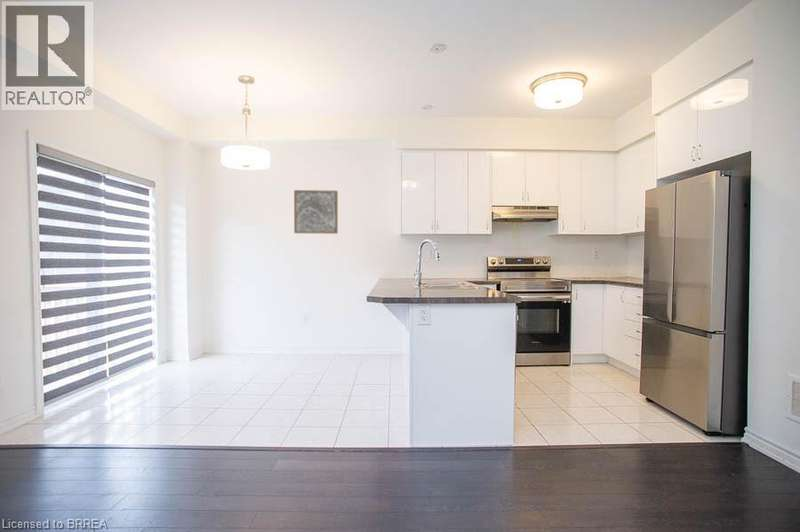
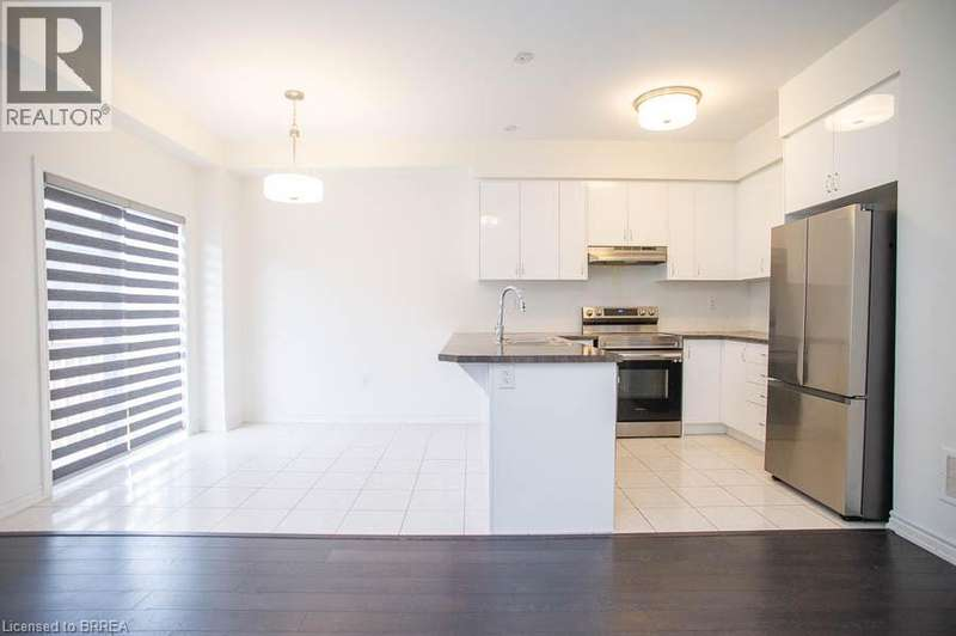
- wall art [293,189,339,235]
